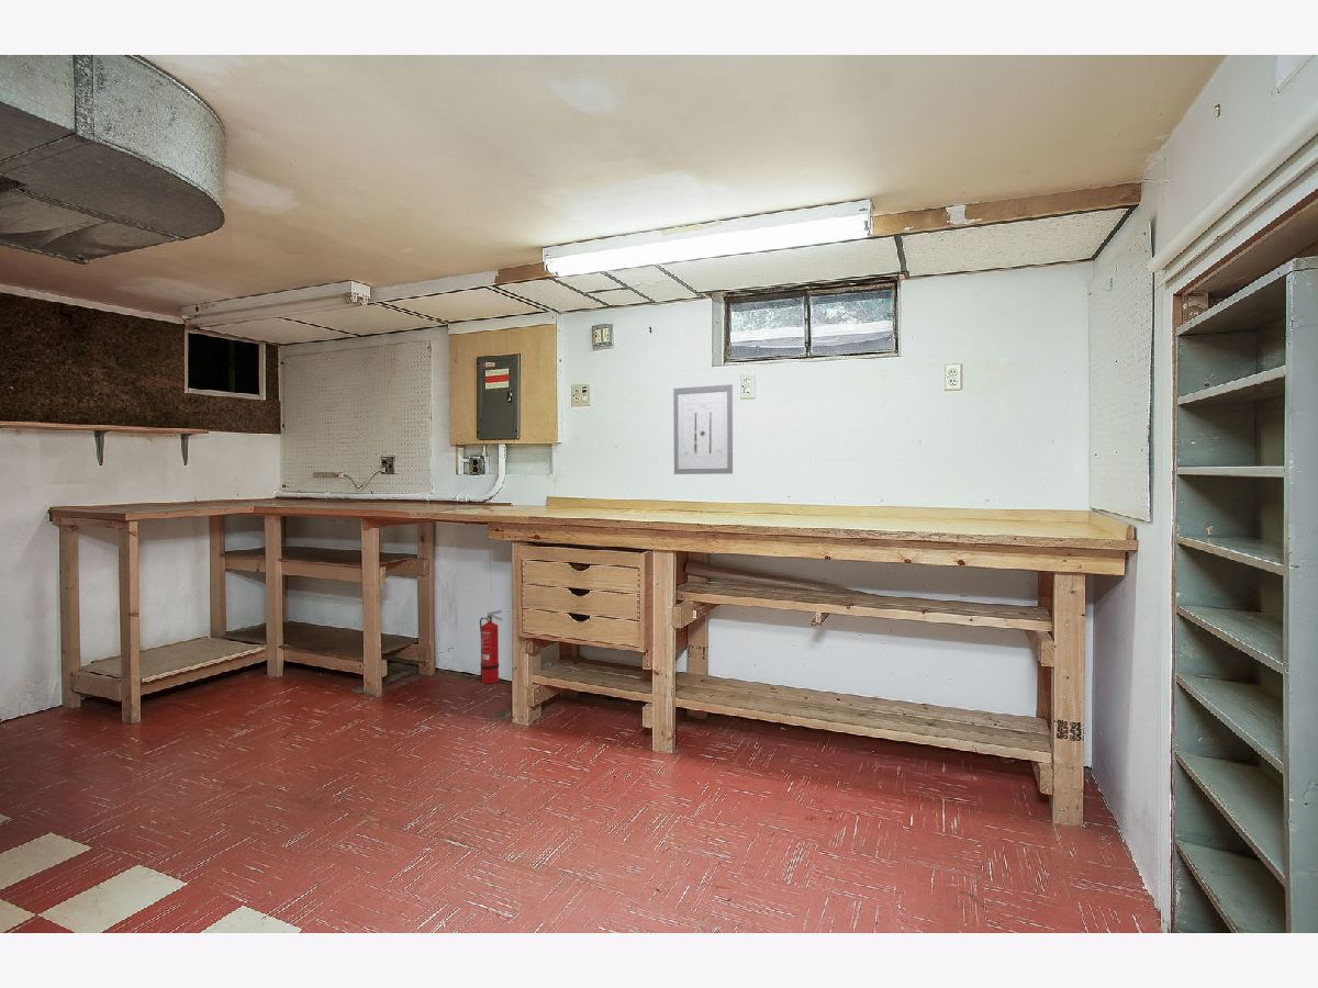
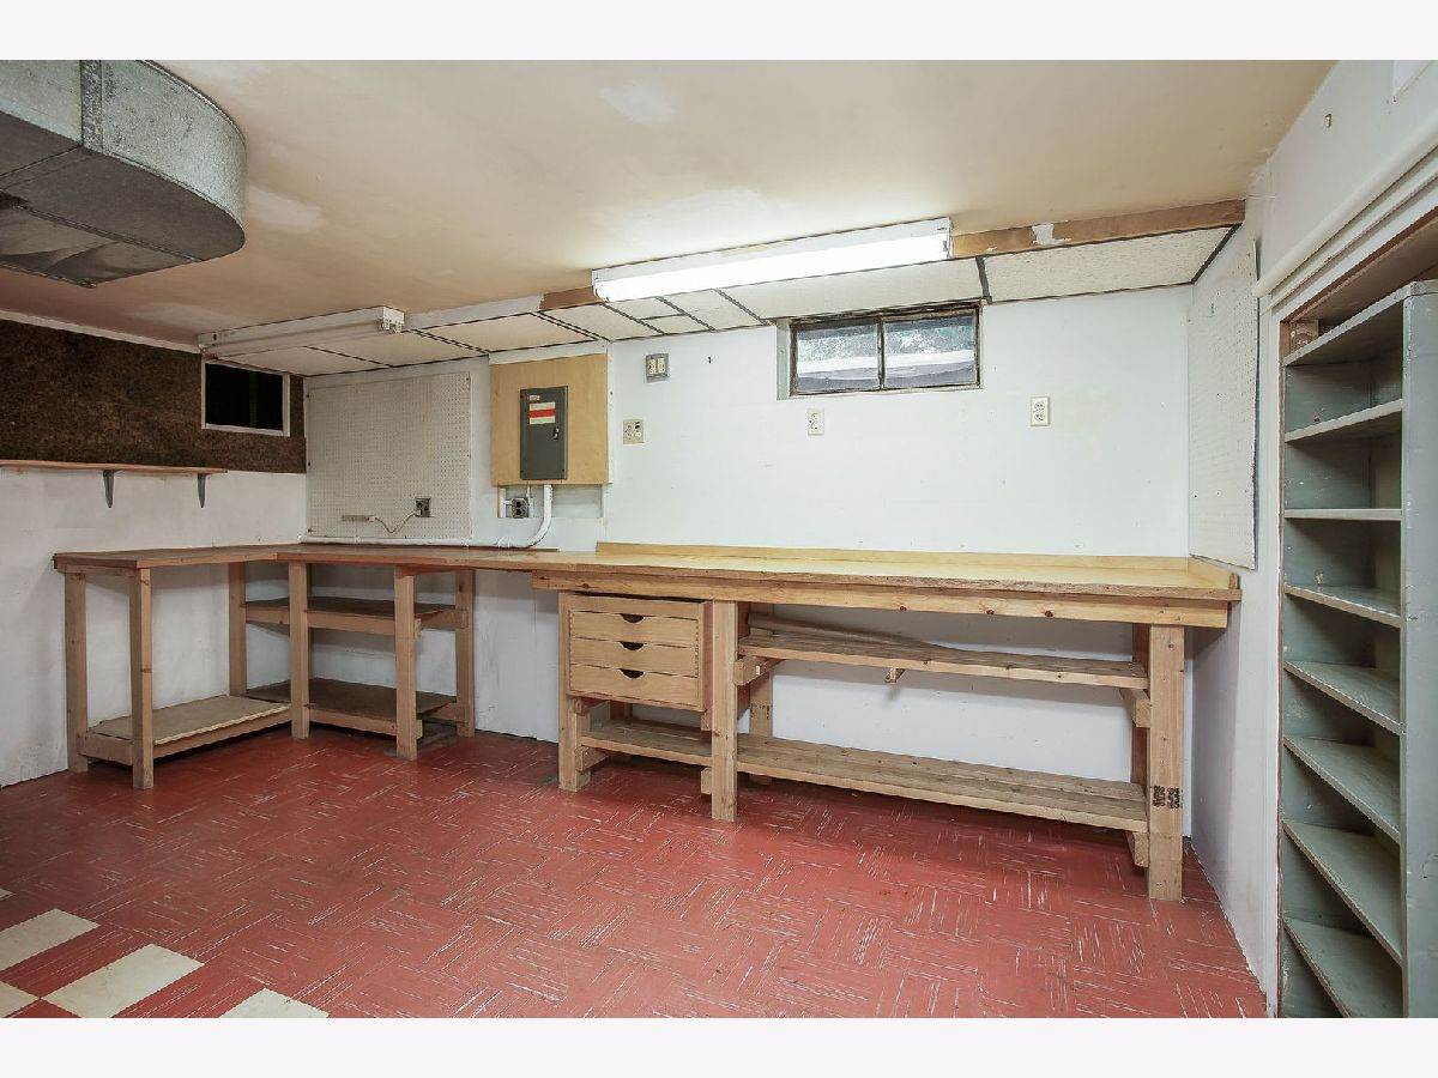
- fire extinguisher [479,609,504,684]
- wall art [672,383,734,475]
